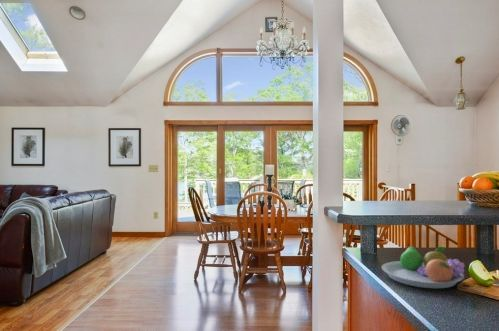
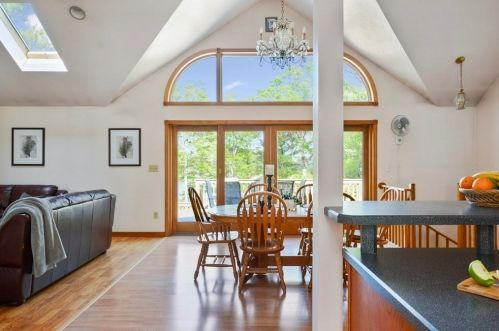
- fruit bowl [380,245,465,289]
